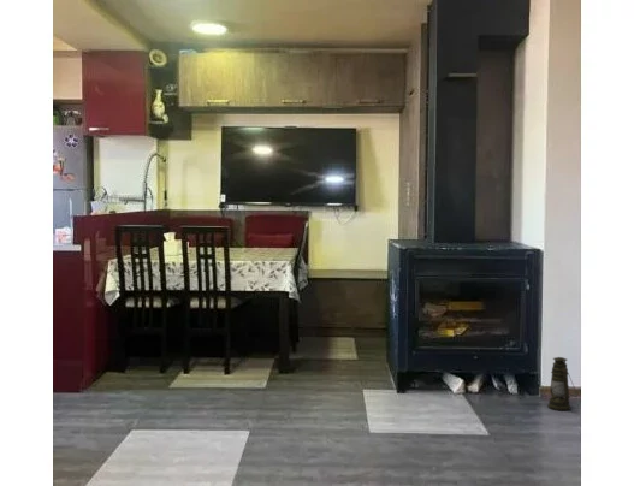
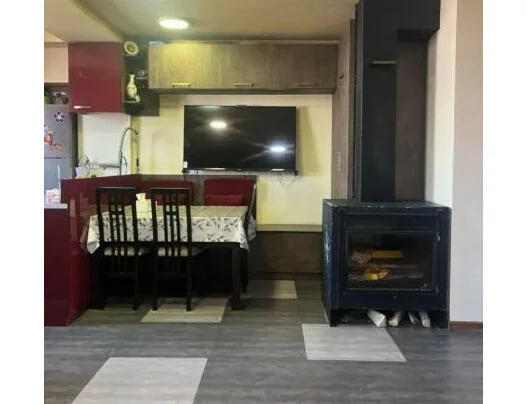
- lantern [546,356,579,411]
